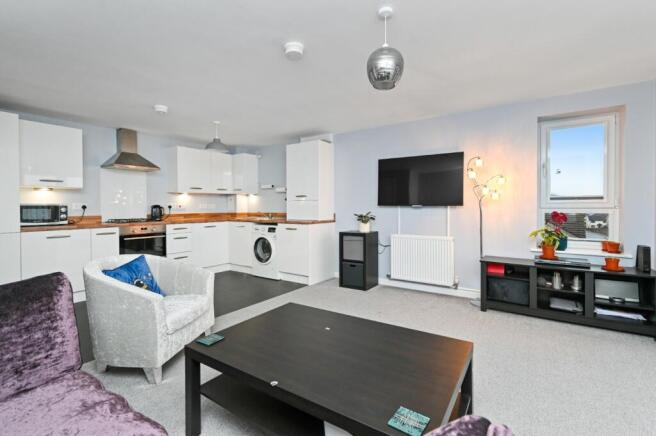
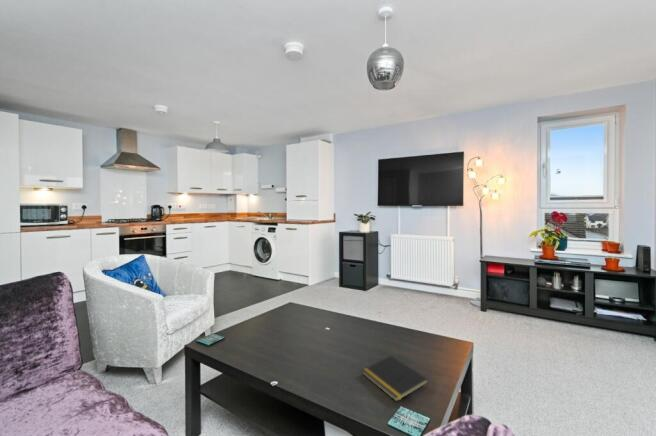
+ notepad [361,355,430,403]
